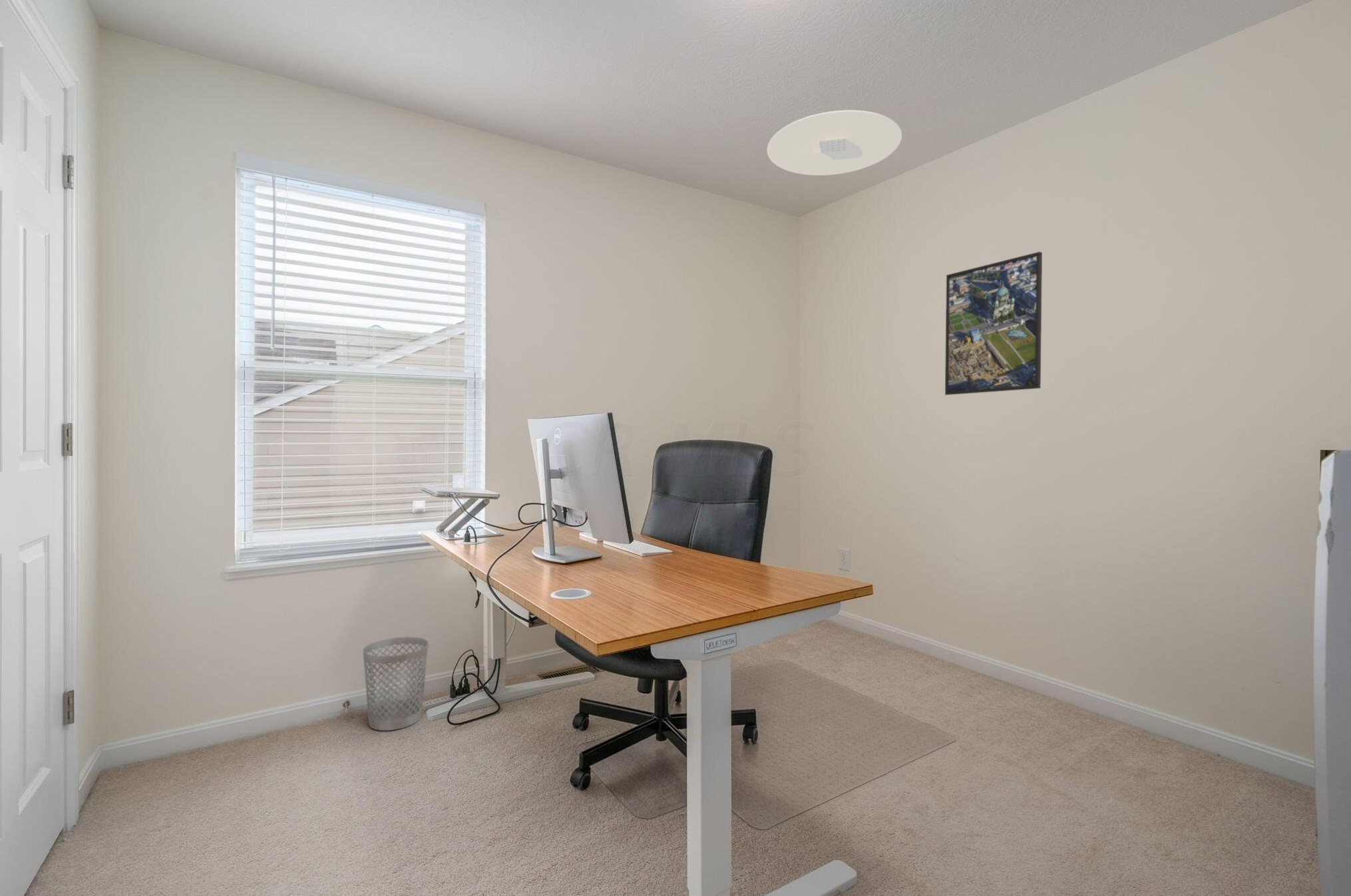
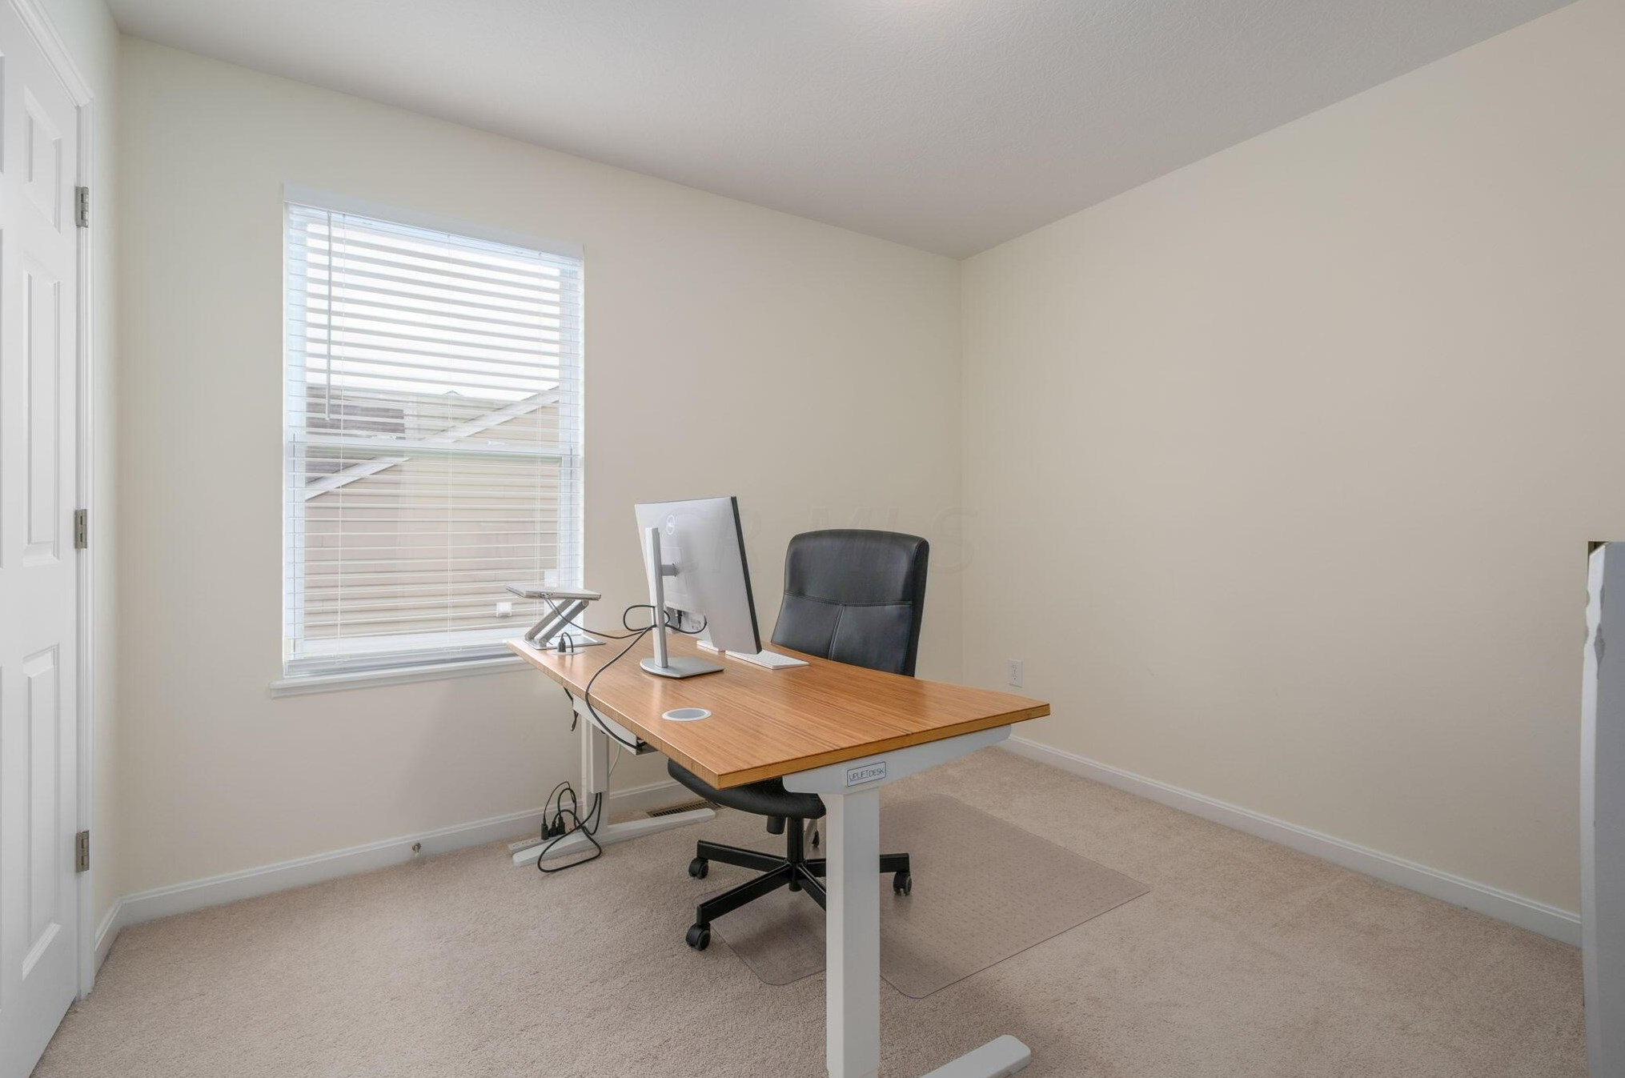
- wastebasket [363,636,429,731]
- ceiling light [767,110,902,176]
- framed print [944,251,1043,396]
